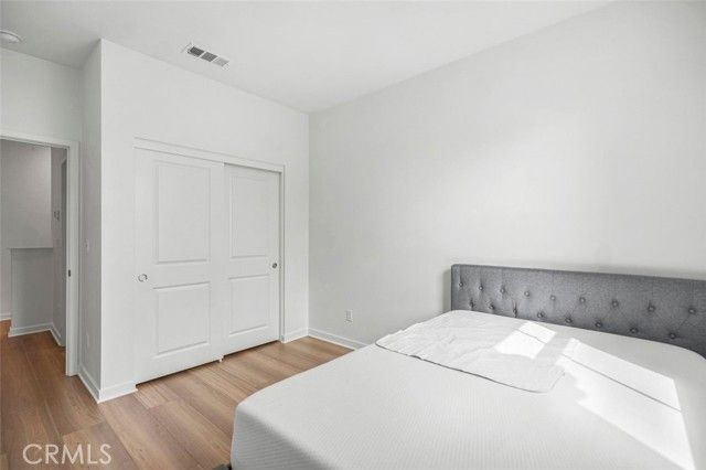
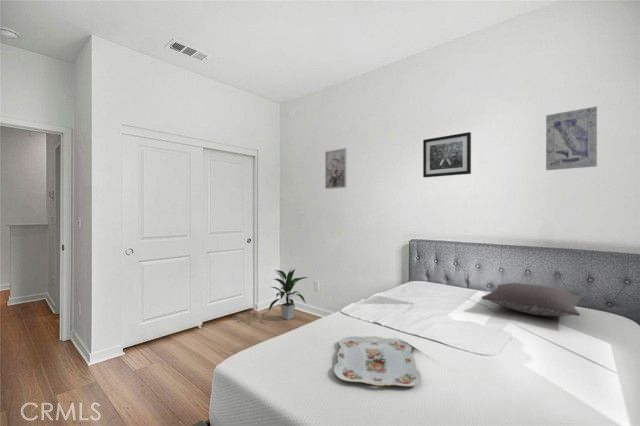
+ wall art [422,131,472,179]
+ wall art [324,147,348,190]
+ indoor plant [267,267,310,321]
+ wall art [545,105,598,171]
+ serving tray [333,335,423,387]
+ pillow [481,282,582,317]
